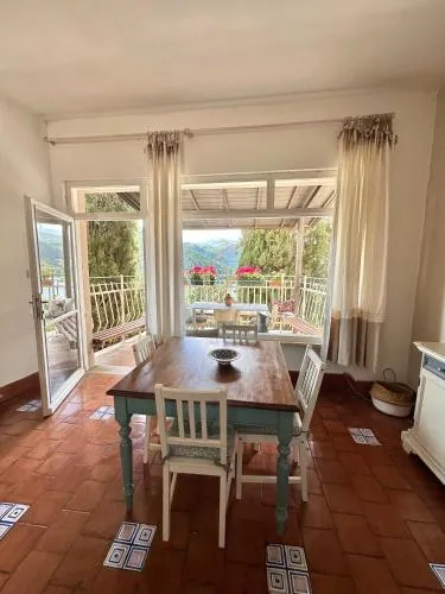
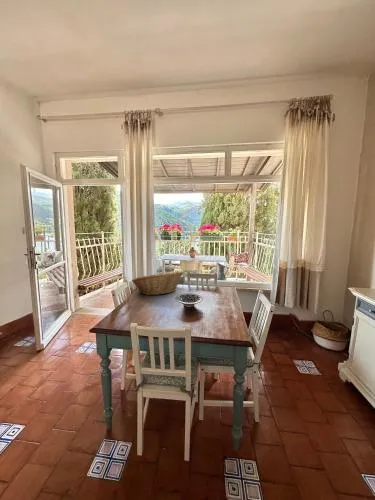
+ fruit basket [131,270,185,296]
